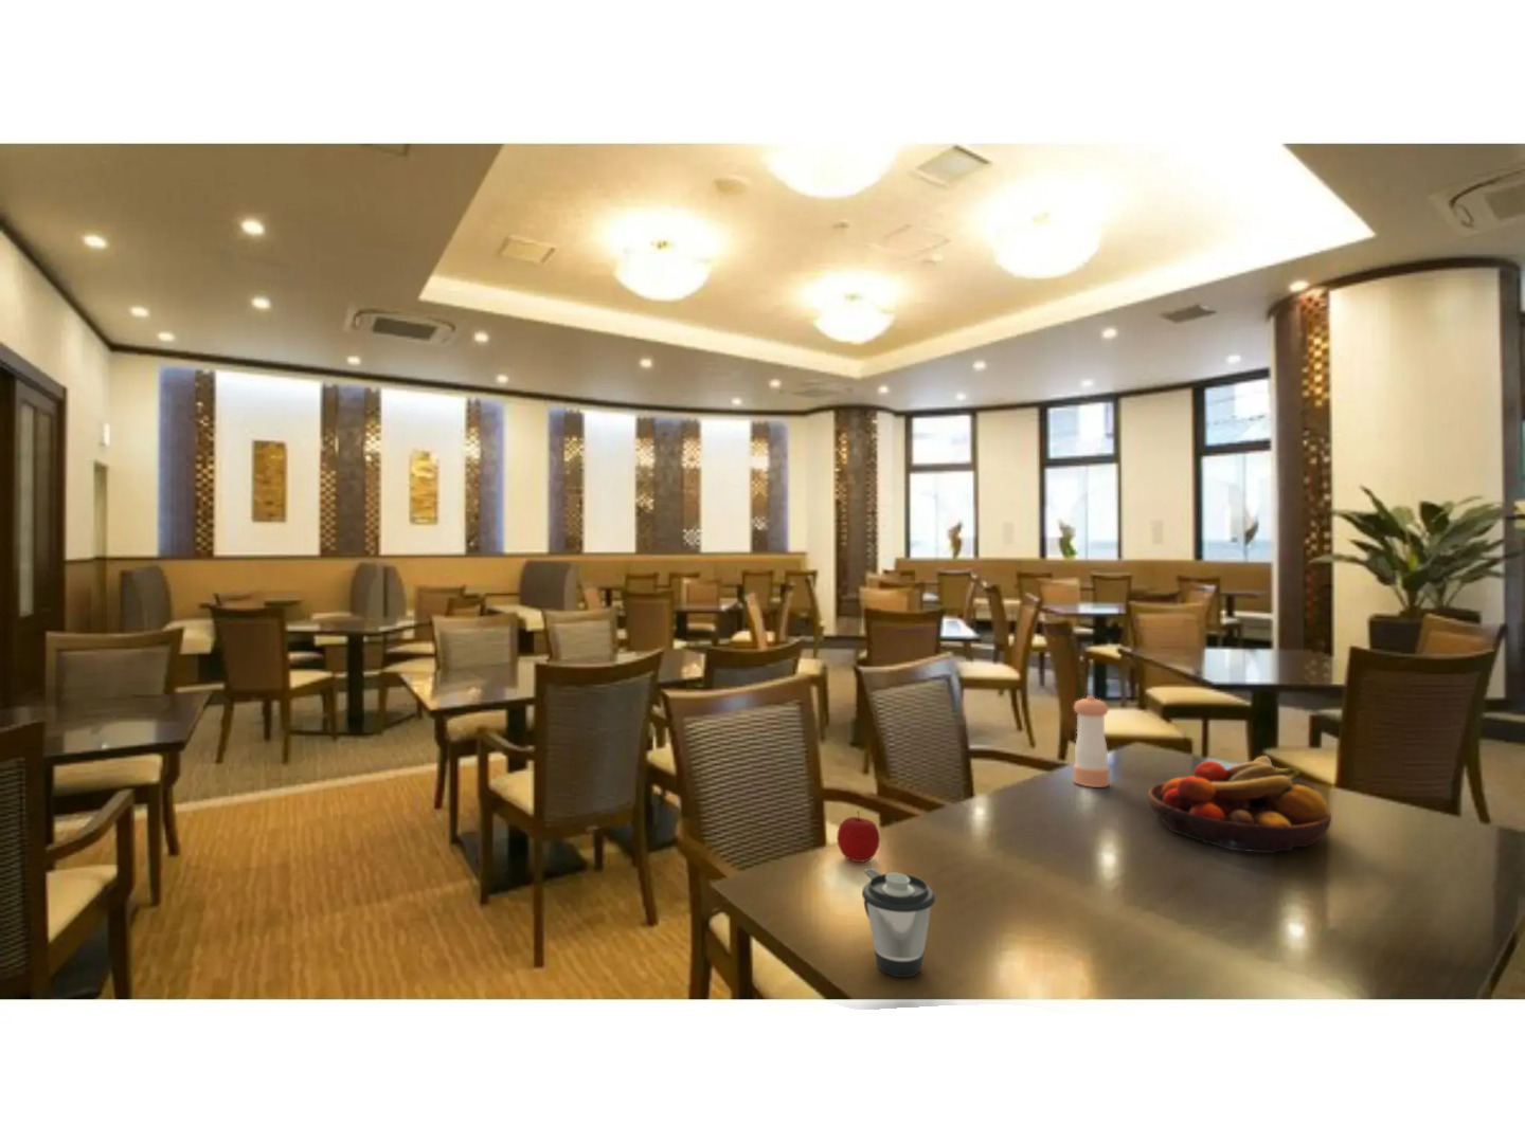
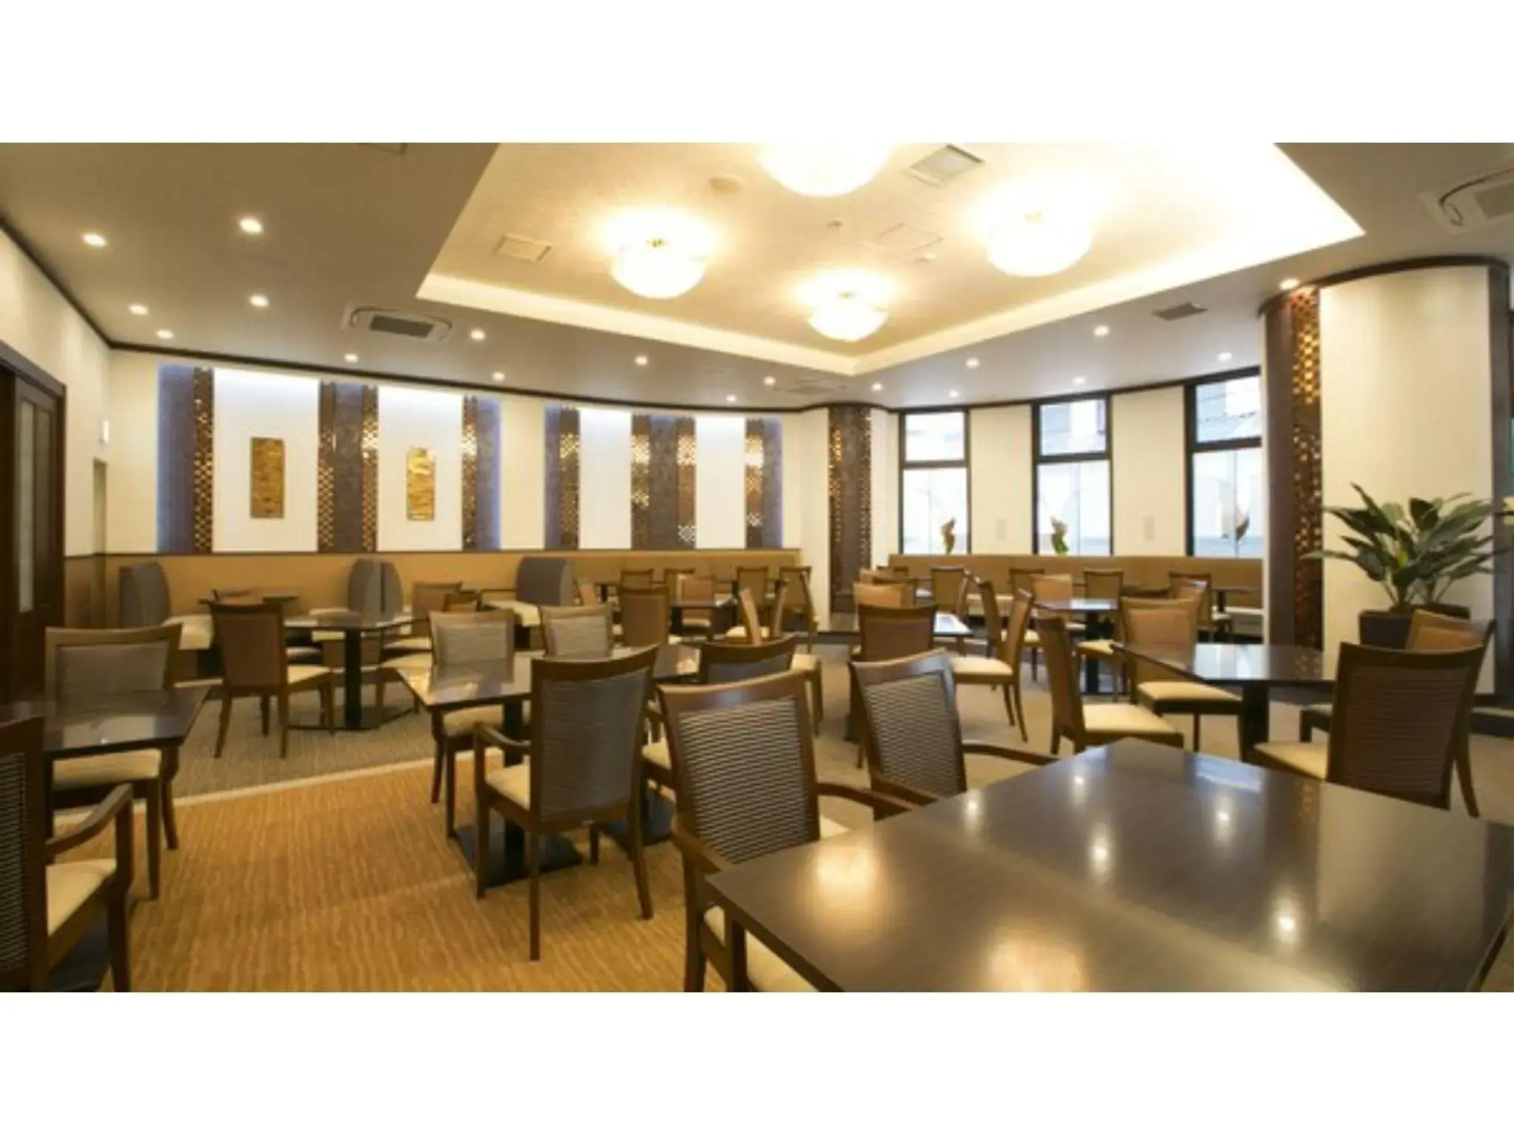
- pepper shaker [1072,694,1110,789]
- cup [861,867,937,977]
- apple [836,809,881,862]
- fruit bowl [1147,754,1332,854]
